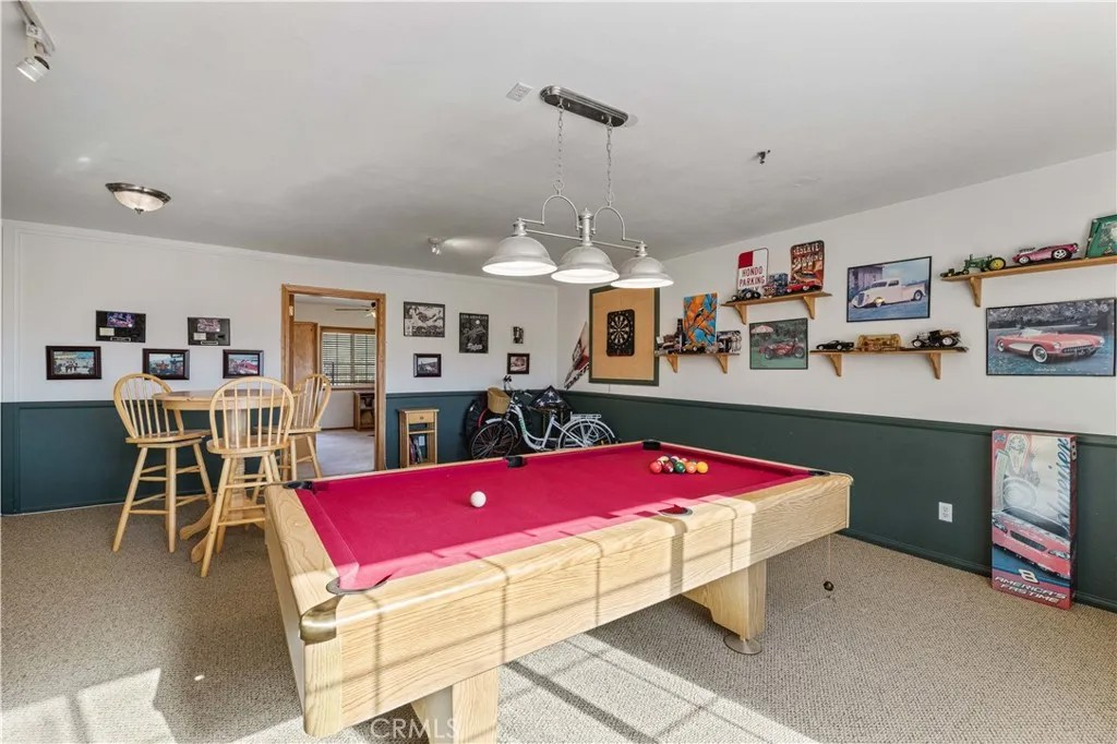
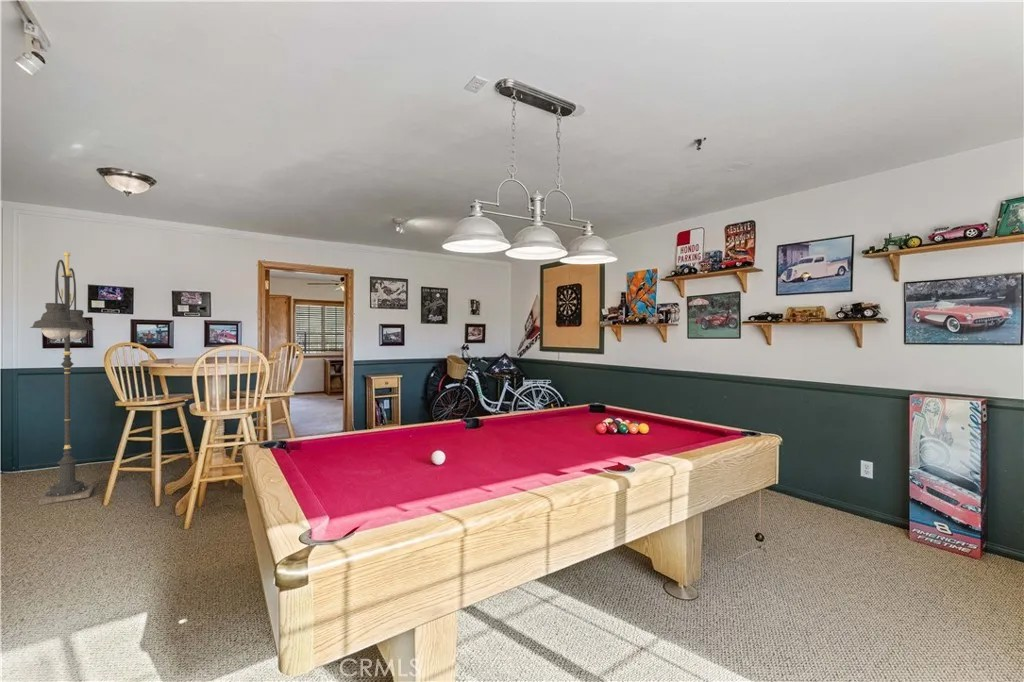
+ floor lamp [29,251,95,506]
